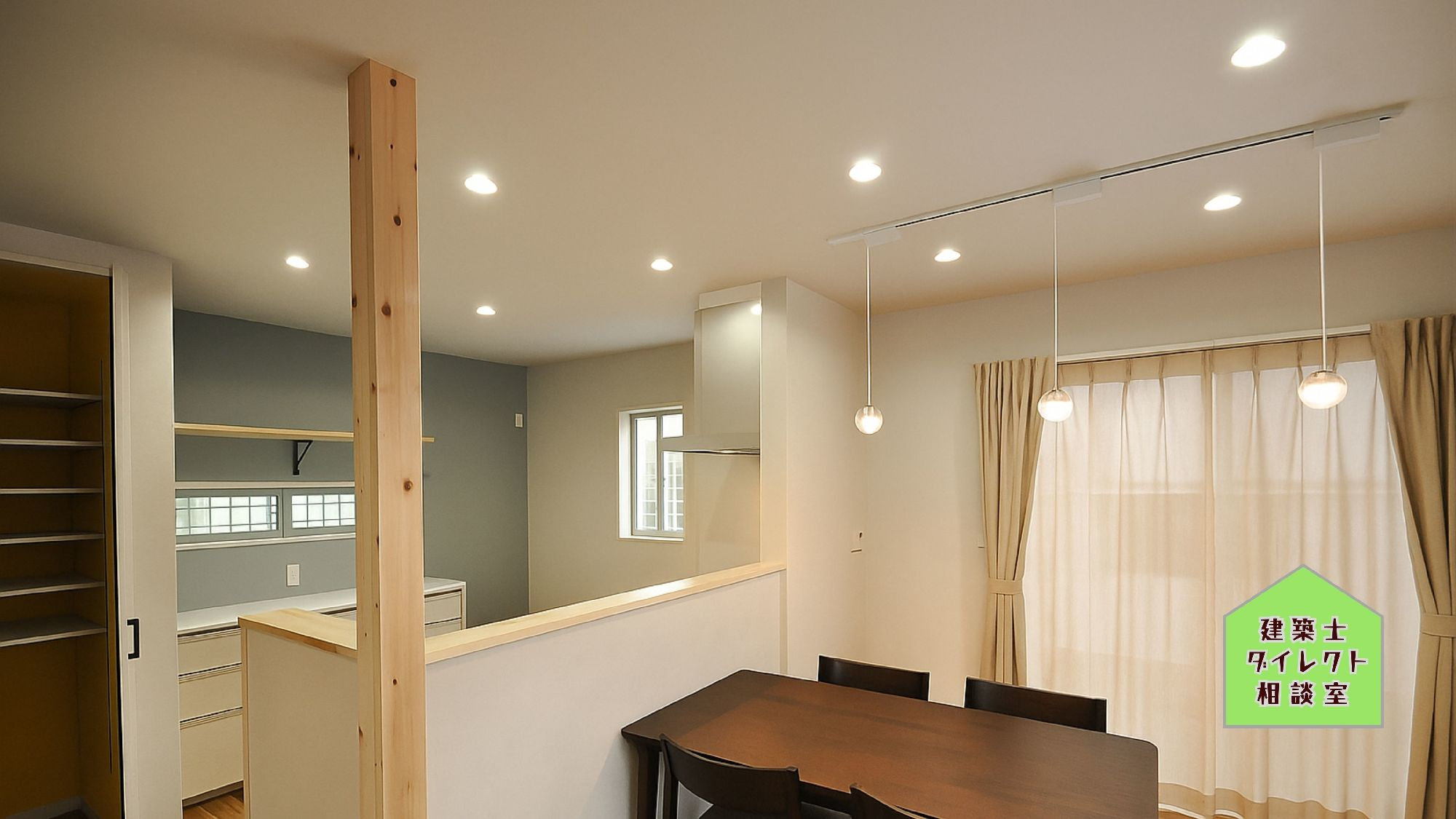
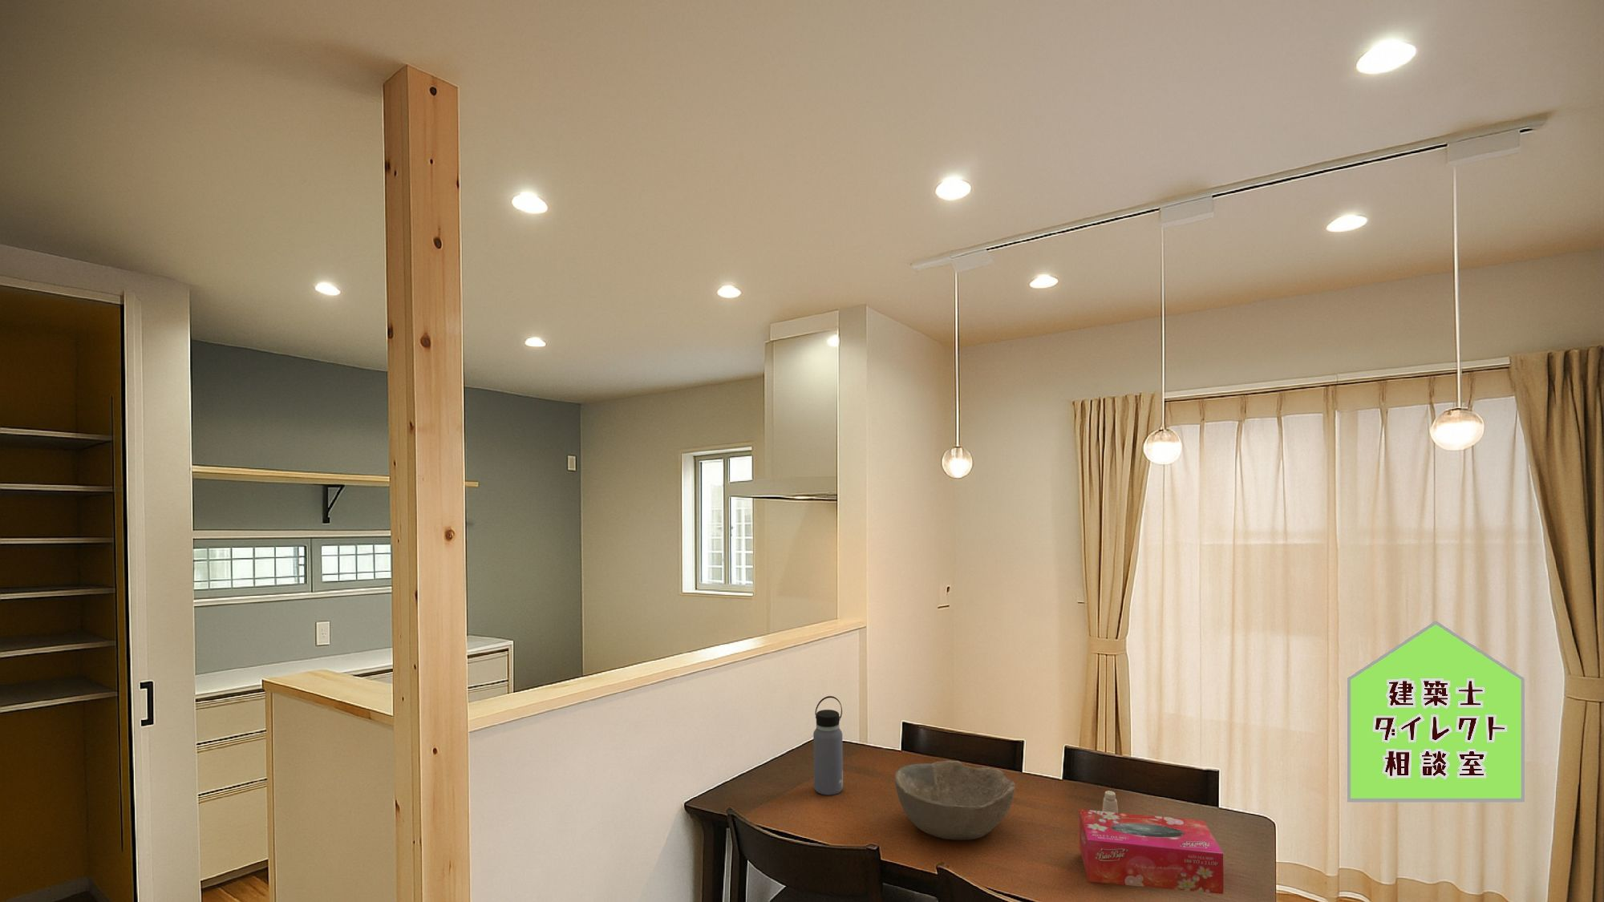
+ tissue box [1079,808,1224,894]
+ saltshaker [1102,790,1119,813]
+ water bottle [812,695,844,796]
+ bowl [895,760,1016,841]
